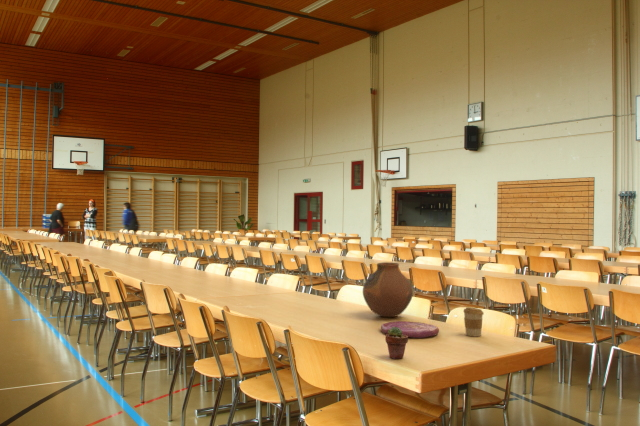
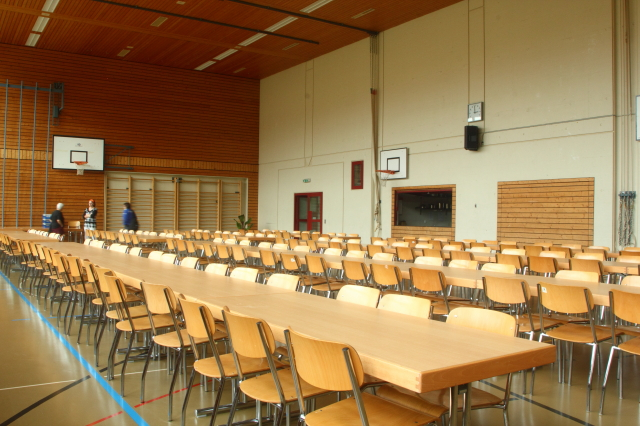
- vase [362,261,414,318]
- coffee cup [462,306,485,337]
- plate [380,320,440,339]
- potted succulent [384,327,409,360]
